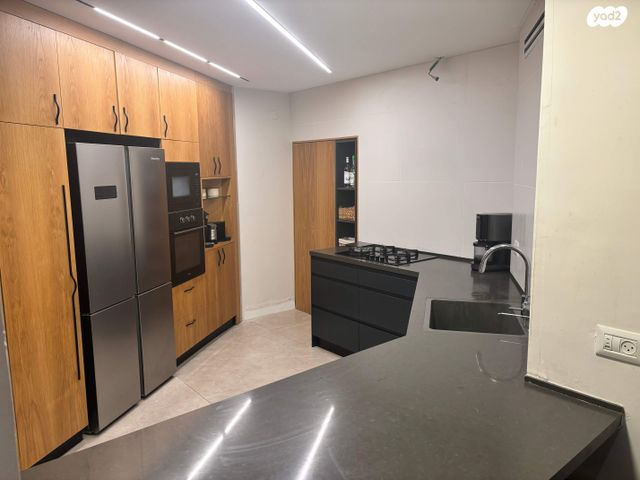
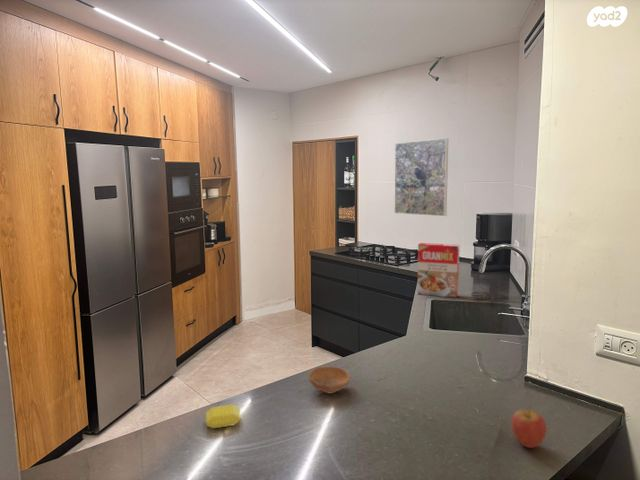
+ soap bar [205,403,242,429]
+ fruit [510,404,548,449]
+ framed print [393,137,449,217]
+ cereal box [416,242,460,299]
+ bowl [308,366,351,395]
